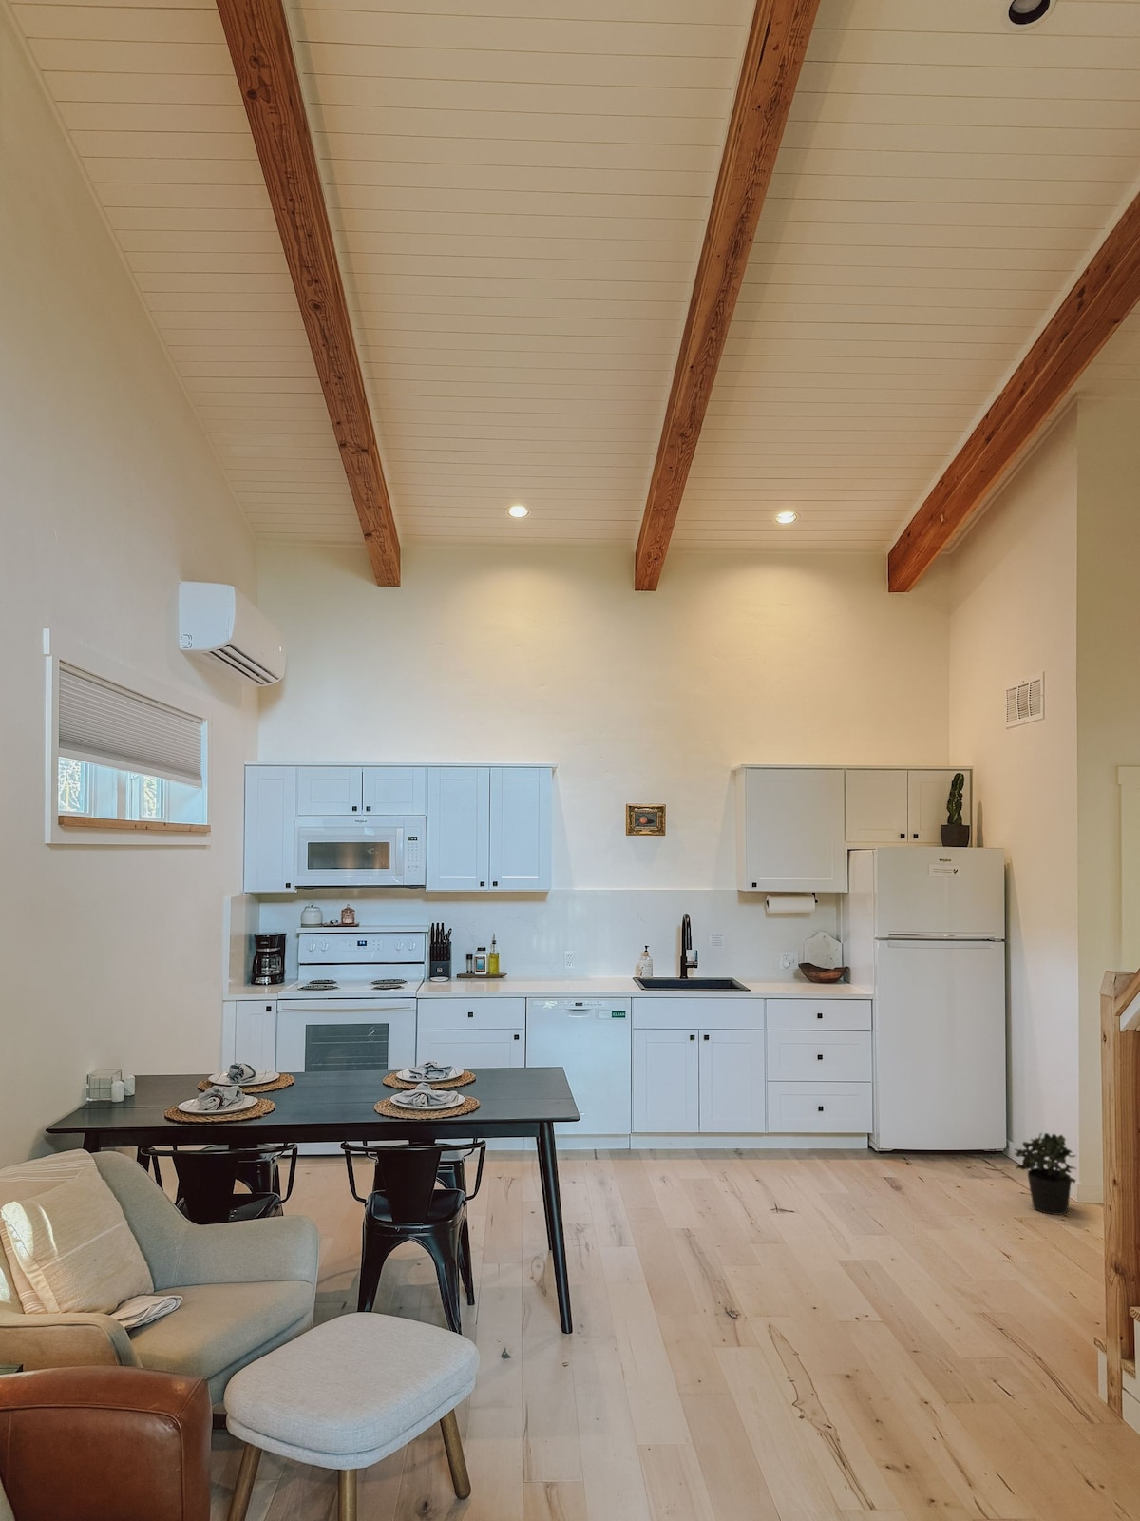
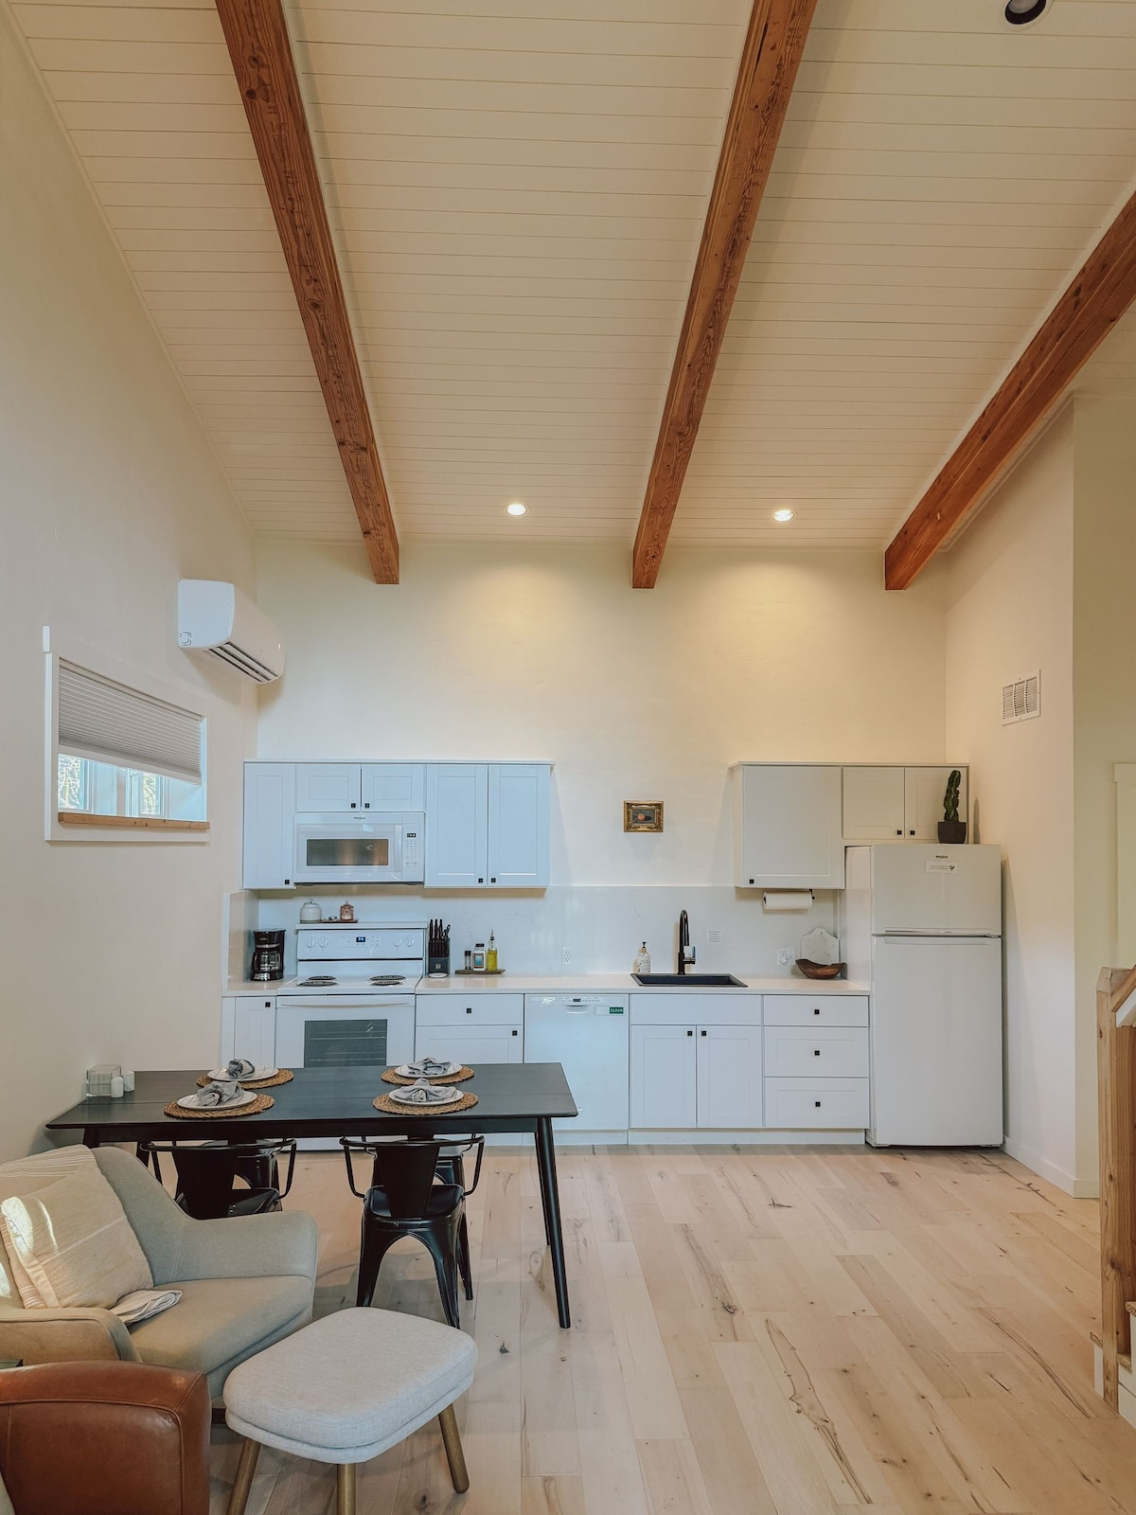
- potted plant [1013,1132,1078,1216]
